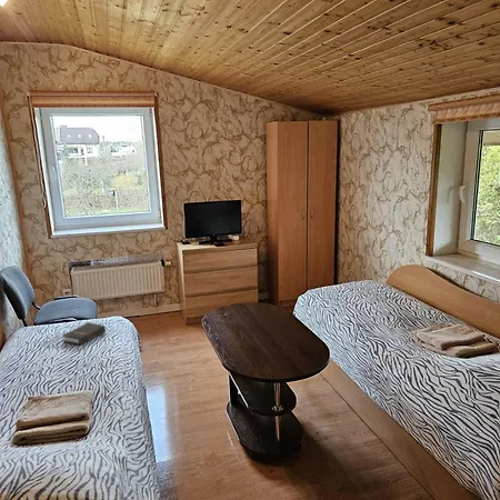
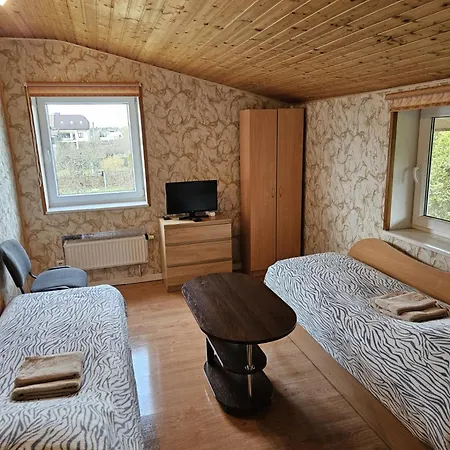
- hardback book [61,321,107,347]
